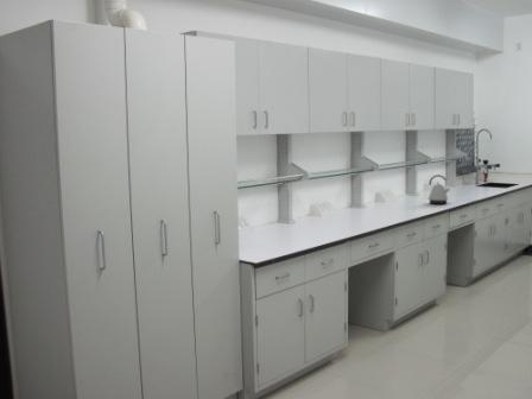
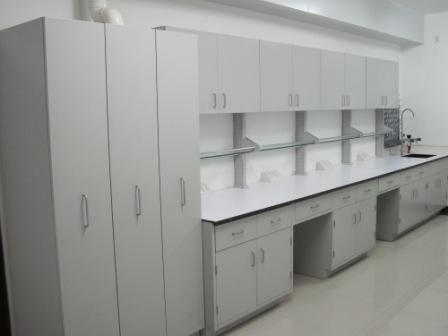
- kettle [426,173,451,205]
